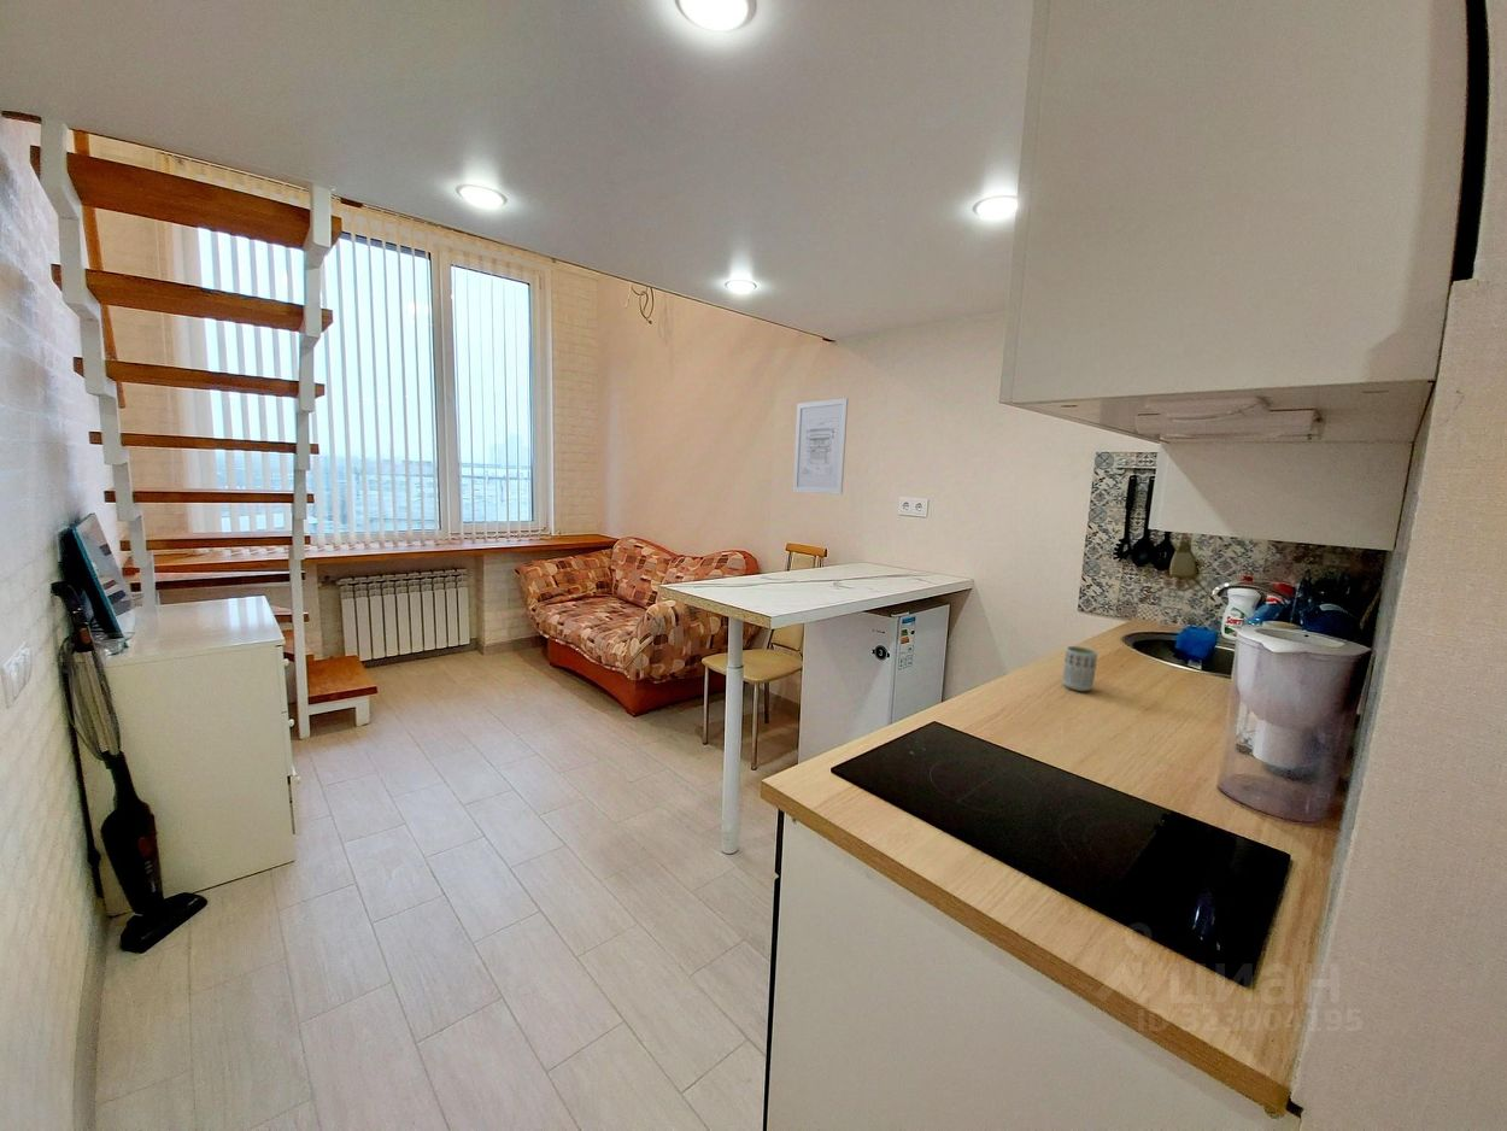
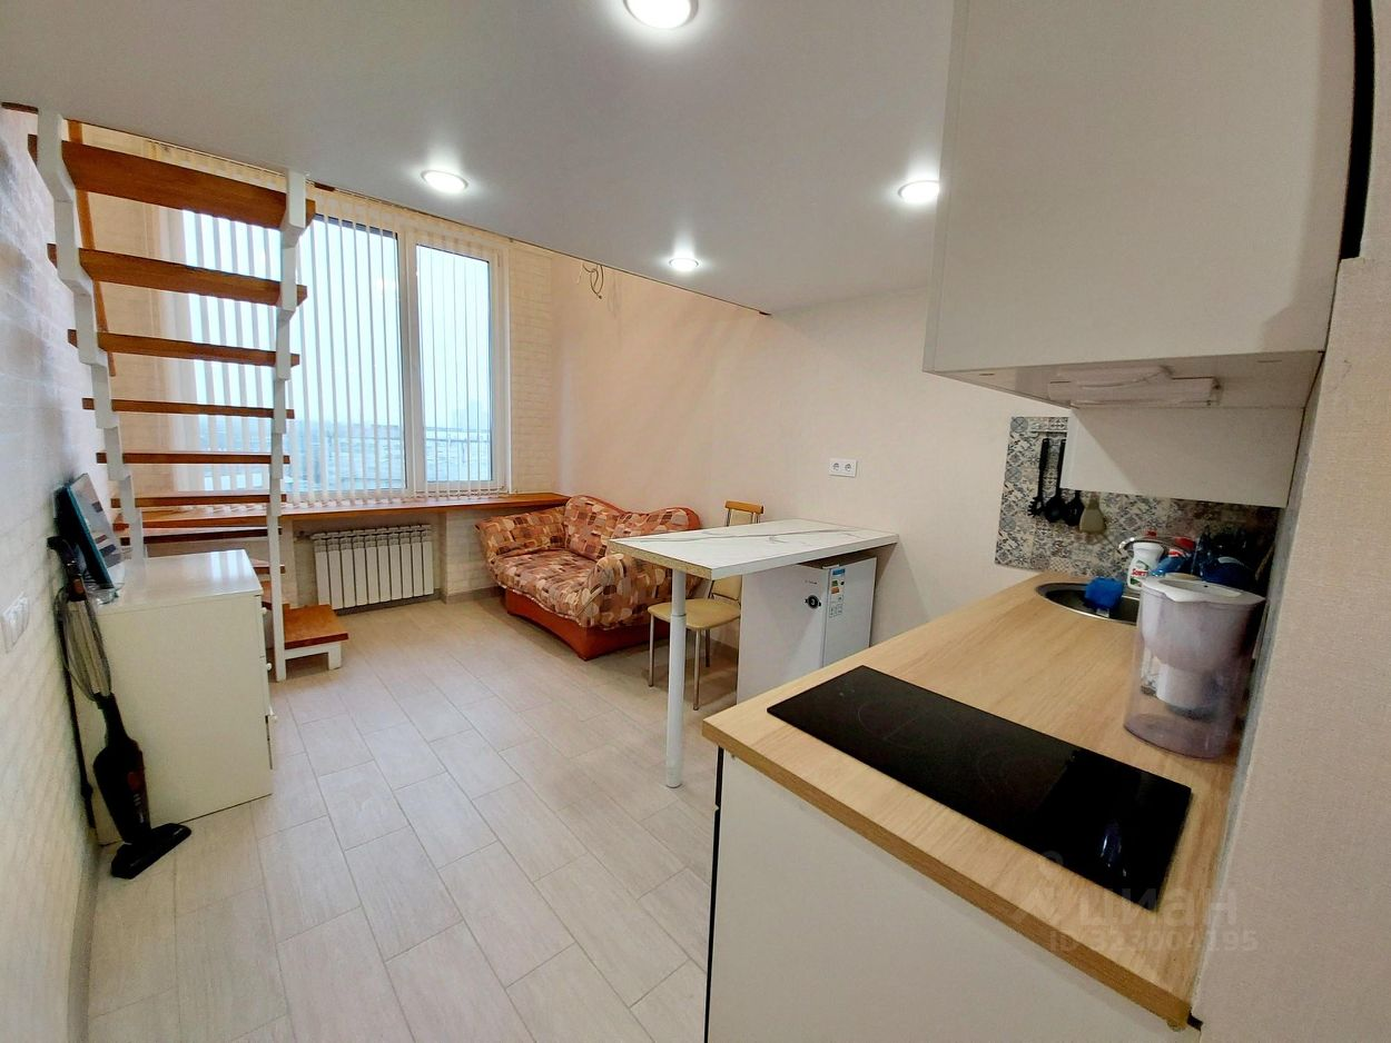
- cup [1061,645,1098,692]
- wall art [792,397,849,496]
